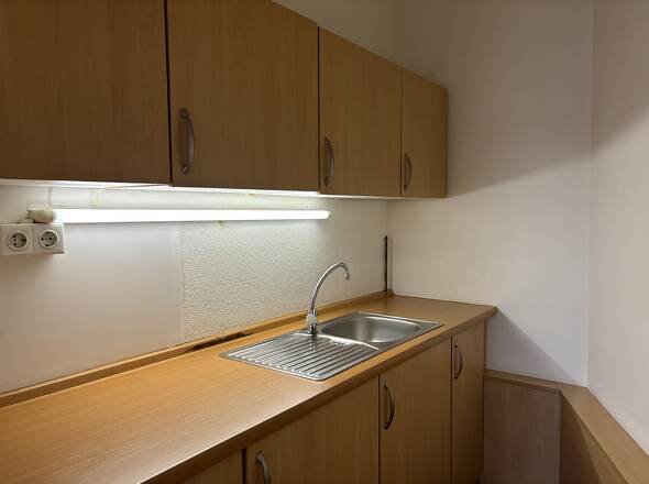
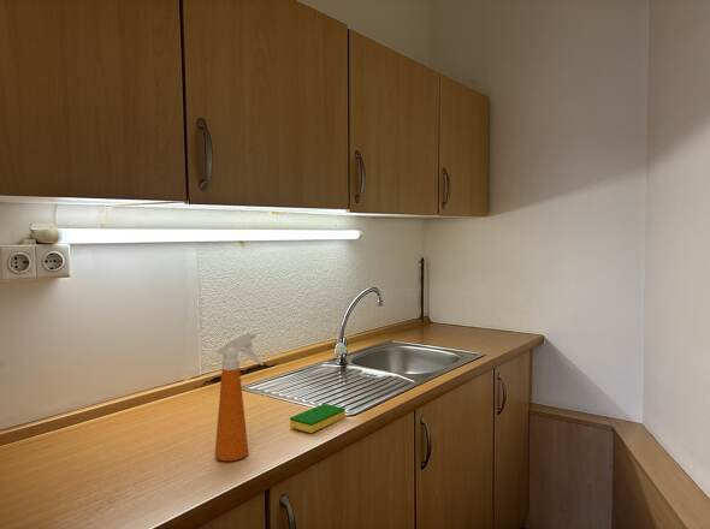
+ spray bottle [214,331,265,462]
+ dish sponge [289,403,347,434]
